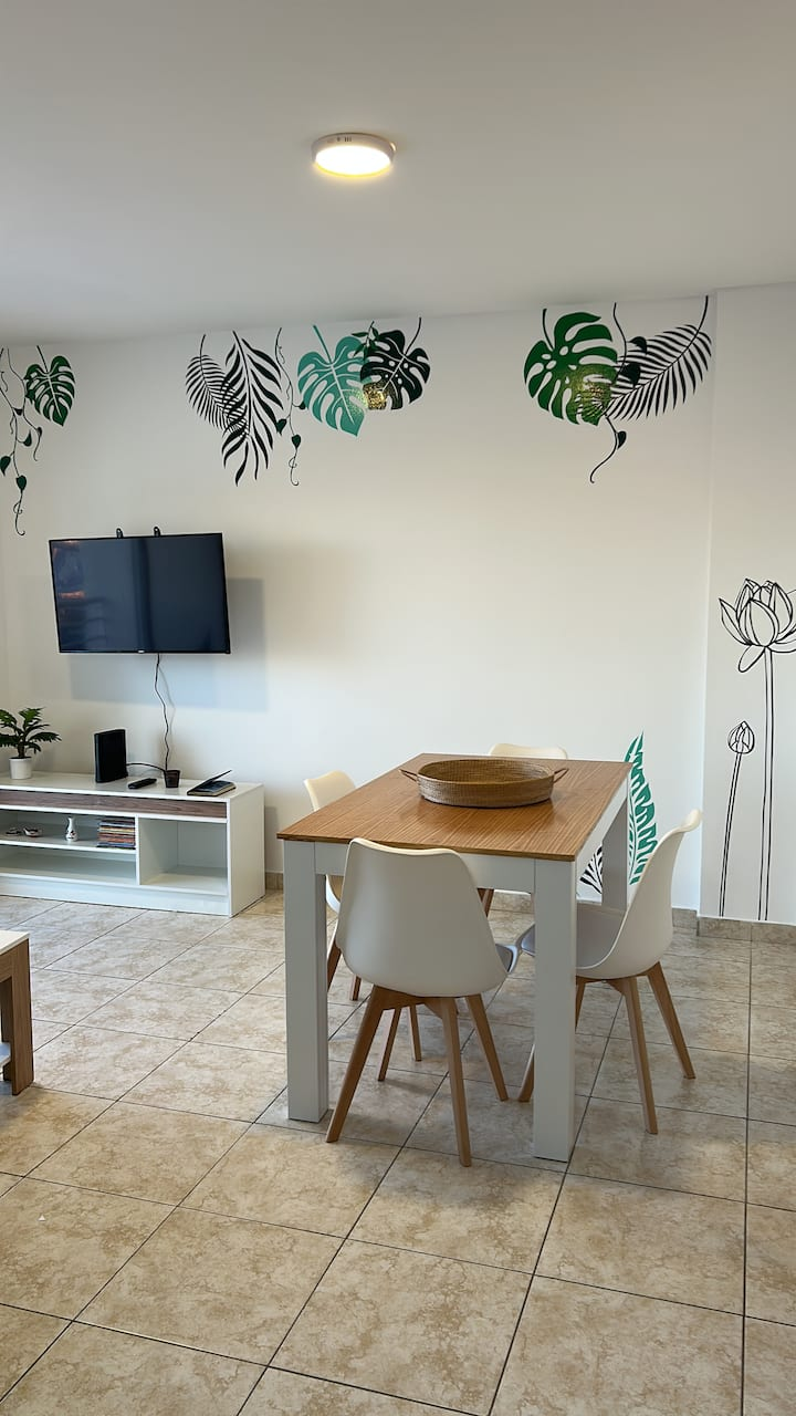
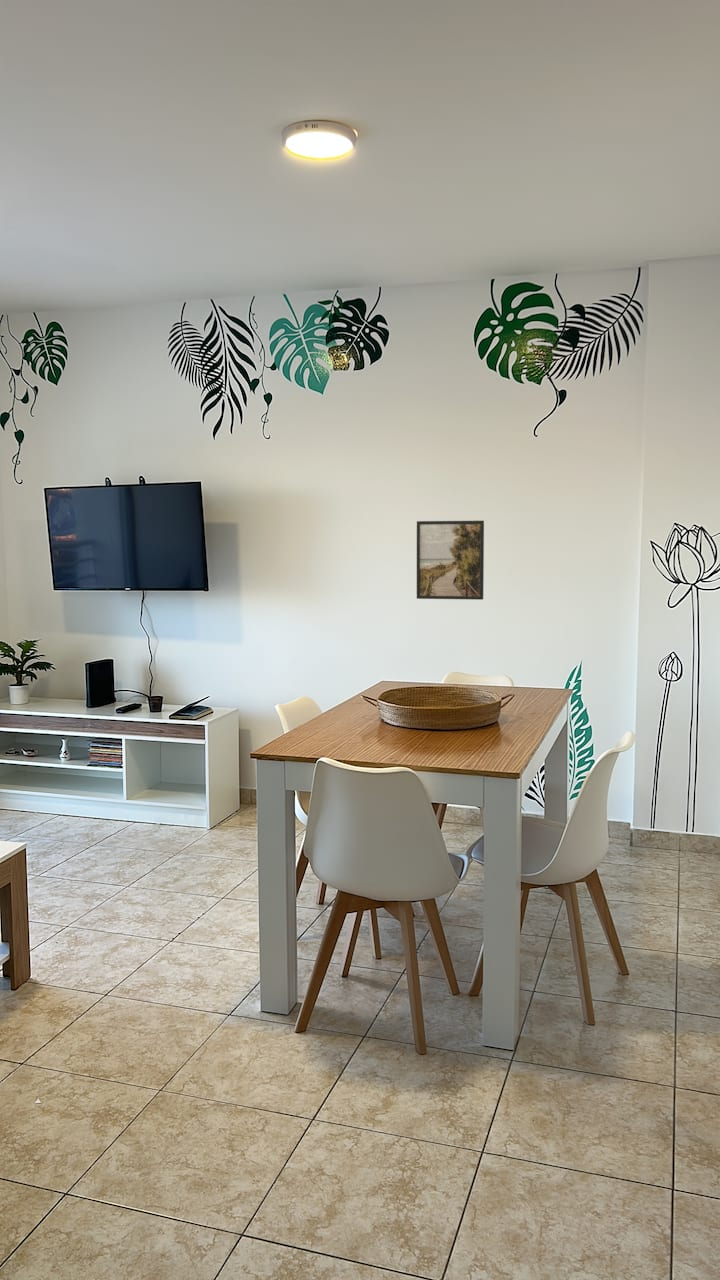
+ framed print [416,520,485,601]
